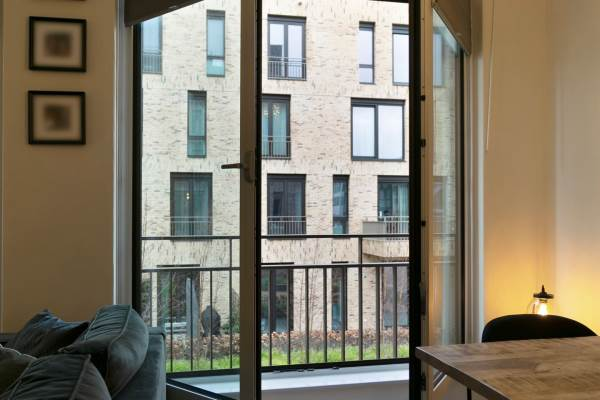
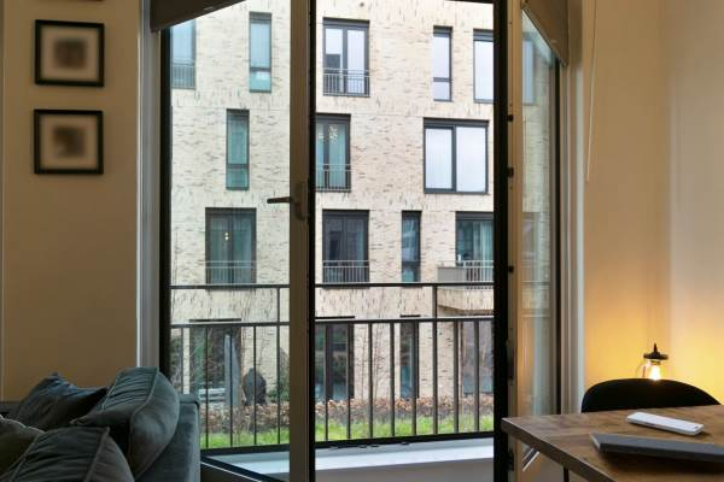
+ smartphone [625,411,706,436]
+ notepad [588,430,724,464]
